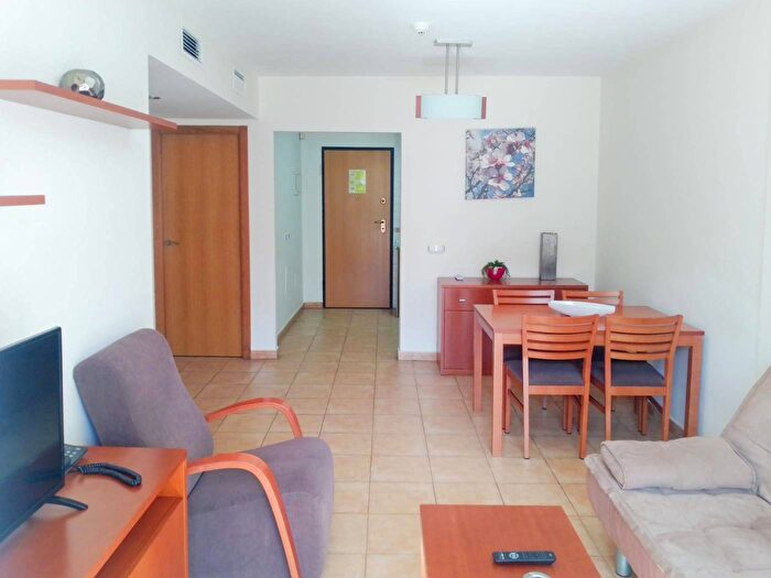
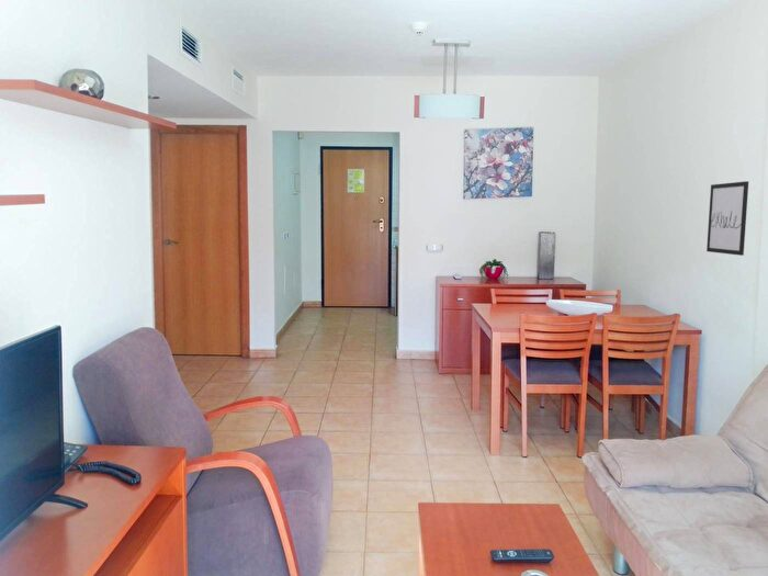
+ wall art [705,180,749,257]
